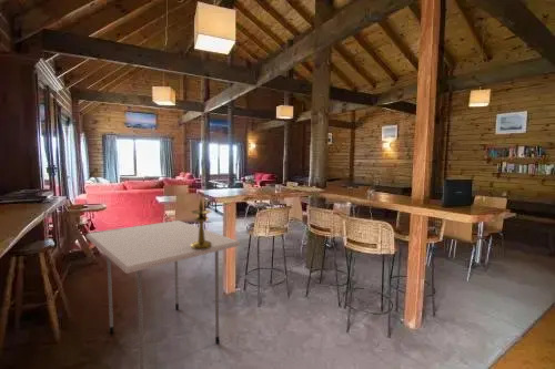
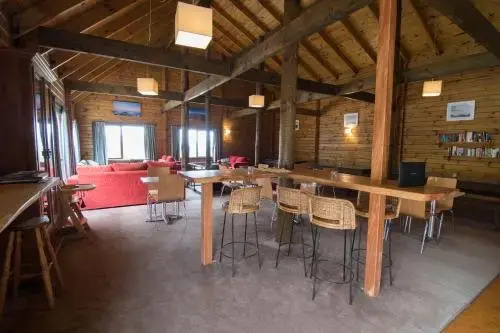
- candlestick [190,198,212,250]
- dining table [85,219,241,369]
